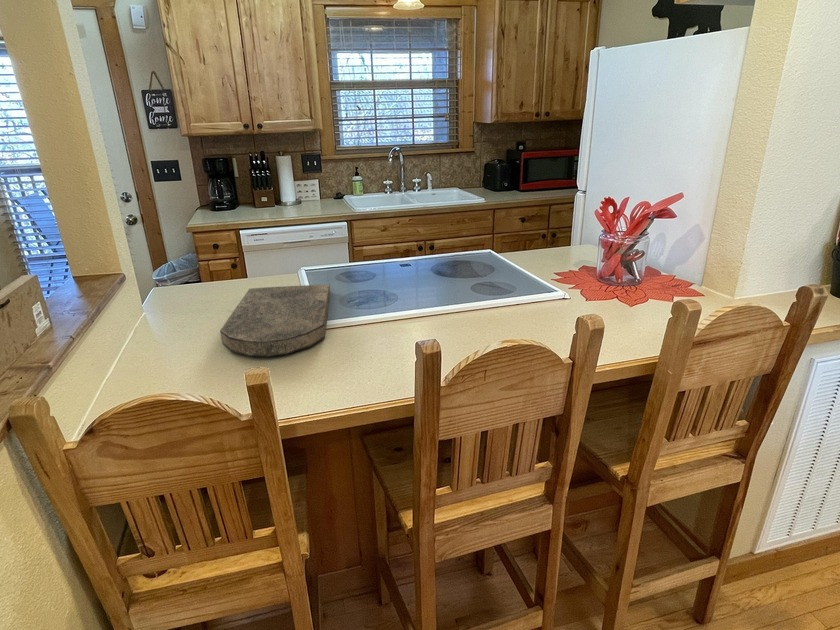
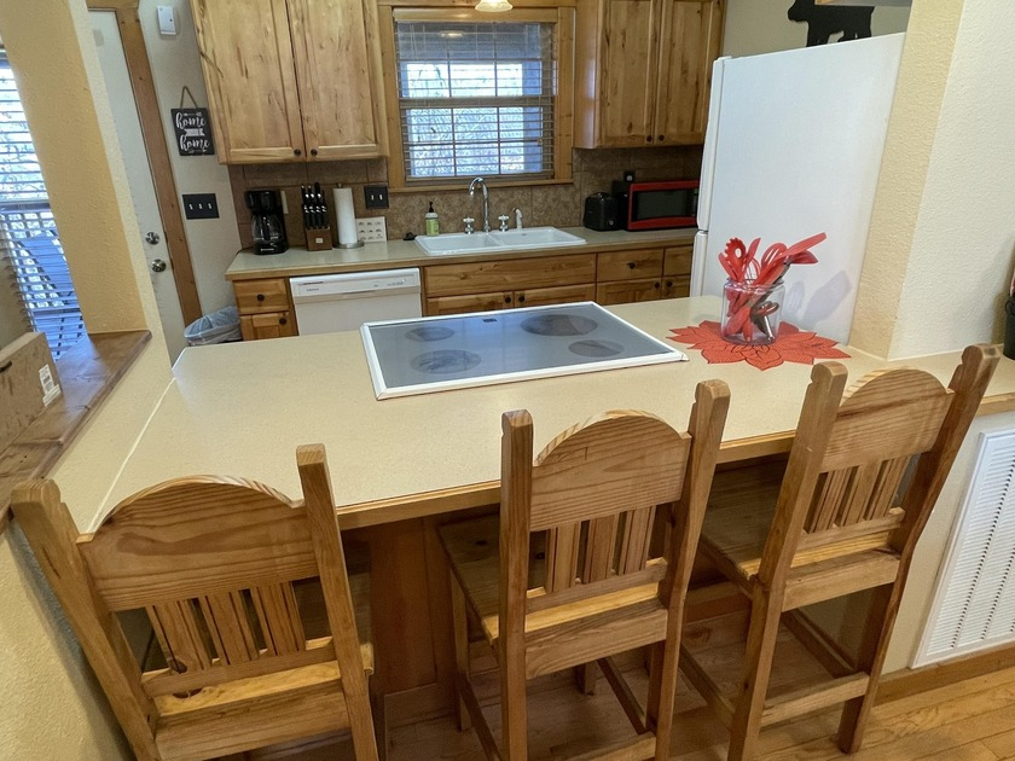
- cutting board [219,284,331,358]
